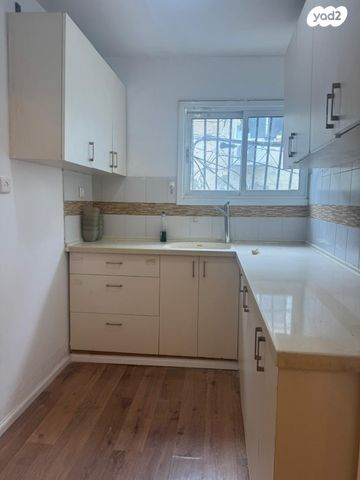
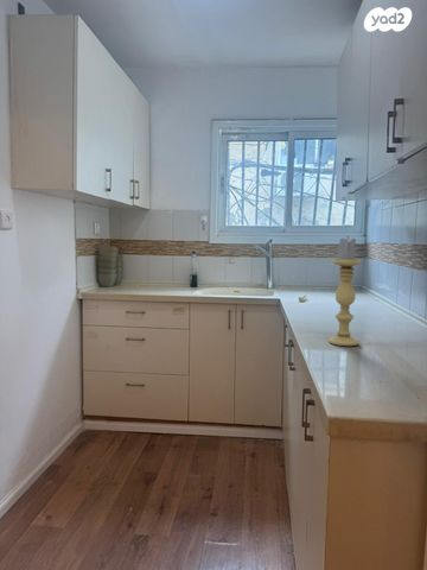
+ candle holder [327,235,363,347]
